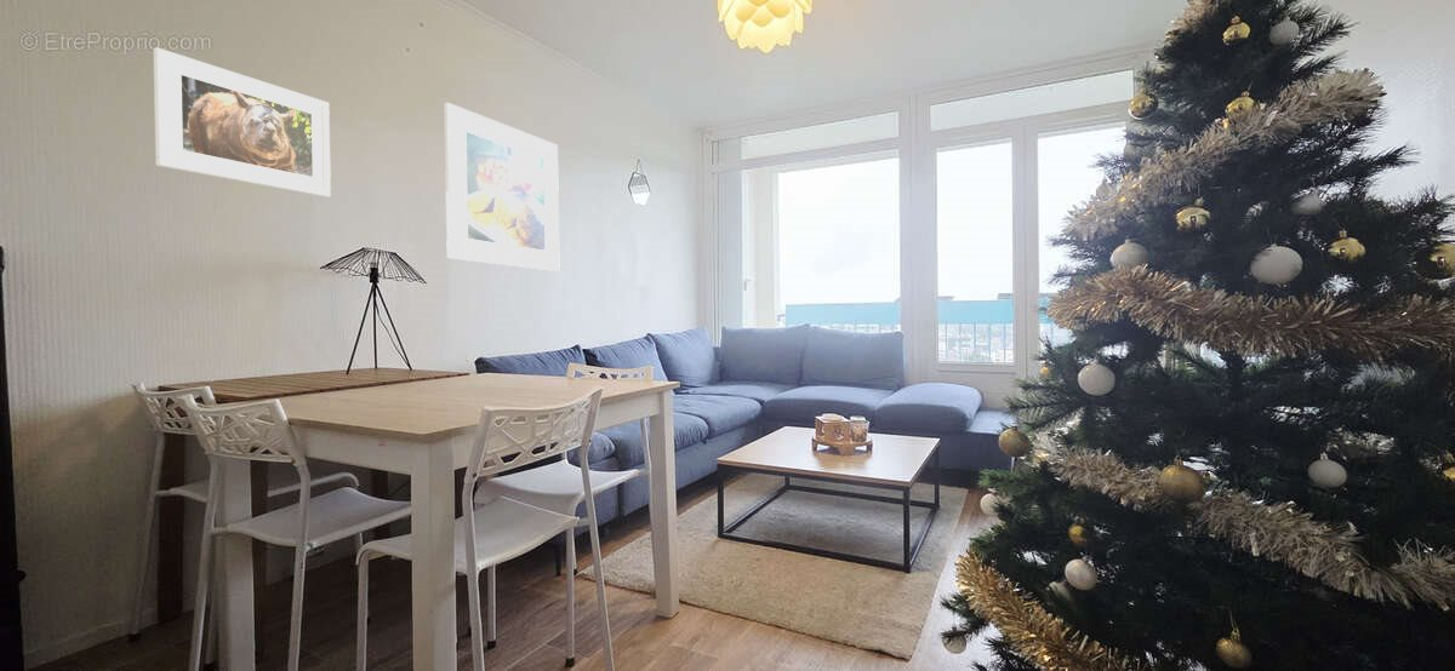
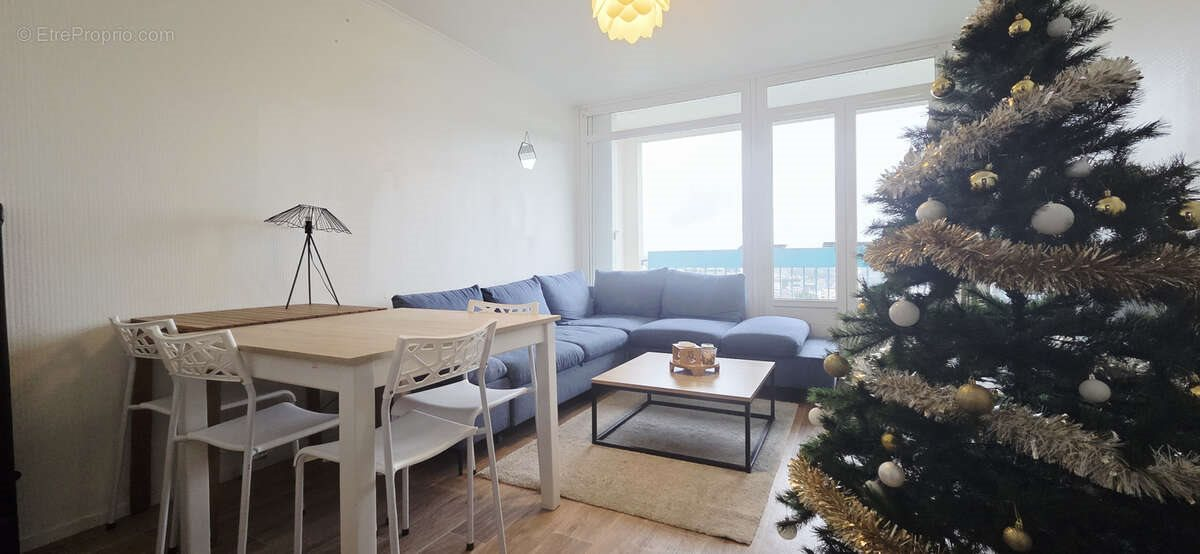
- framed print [444,102,560,273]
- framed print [153,46,332,199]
